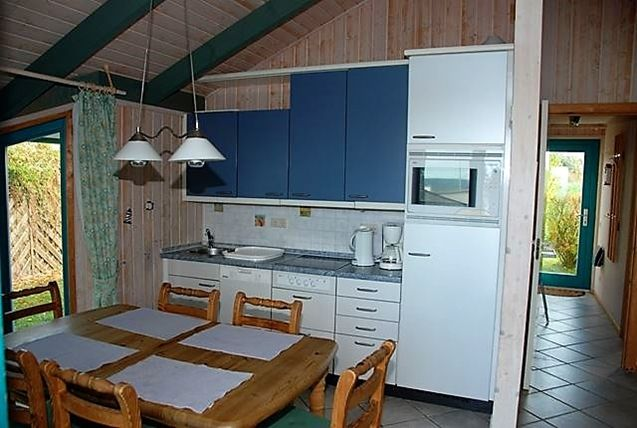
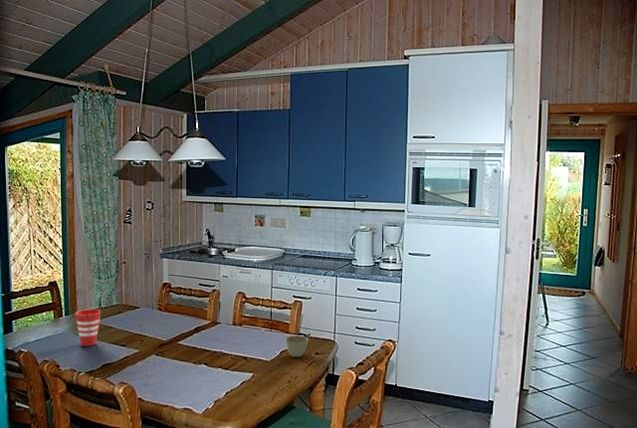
+ flower pot [284,335,309,358]
+ cup [75,308,102,347]
